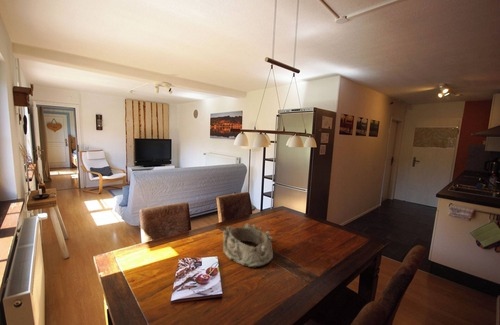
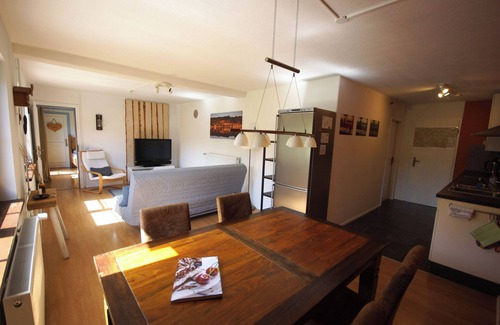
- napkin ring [222,222,274,268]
